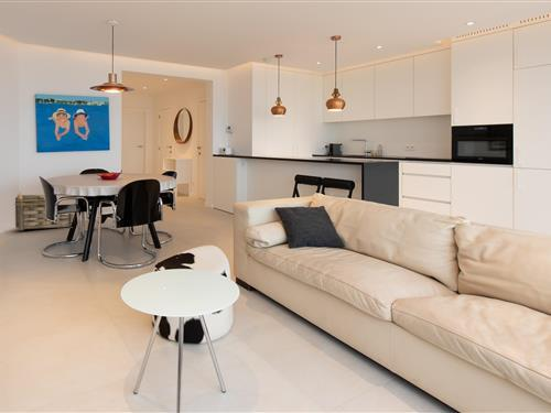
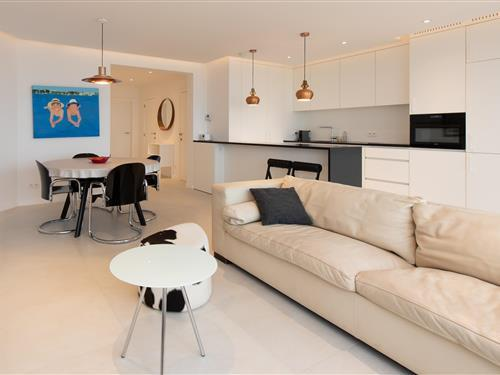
- basket [13,191,75,231]
